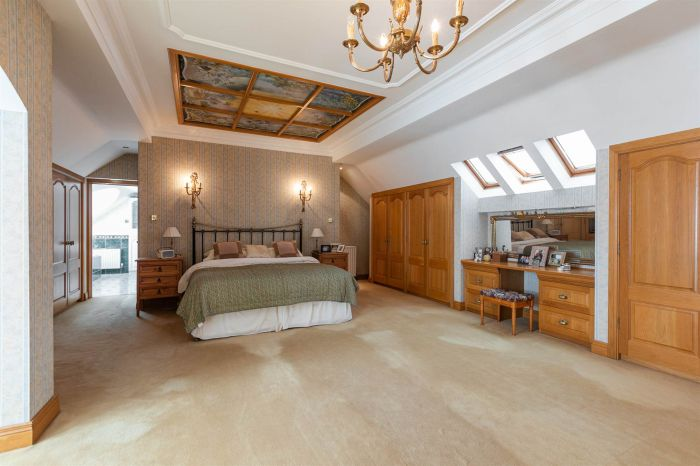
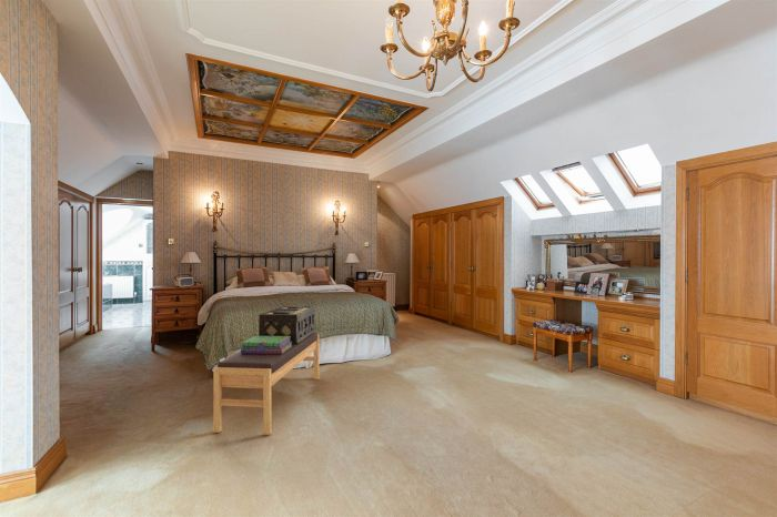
+ bench [212,332,320,436]
+ decorative box [258,305,316,345]
+ stack of books [240,335,292,354]
